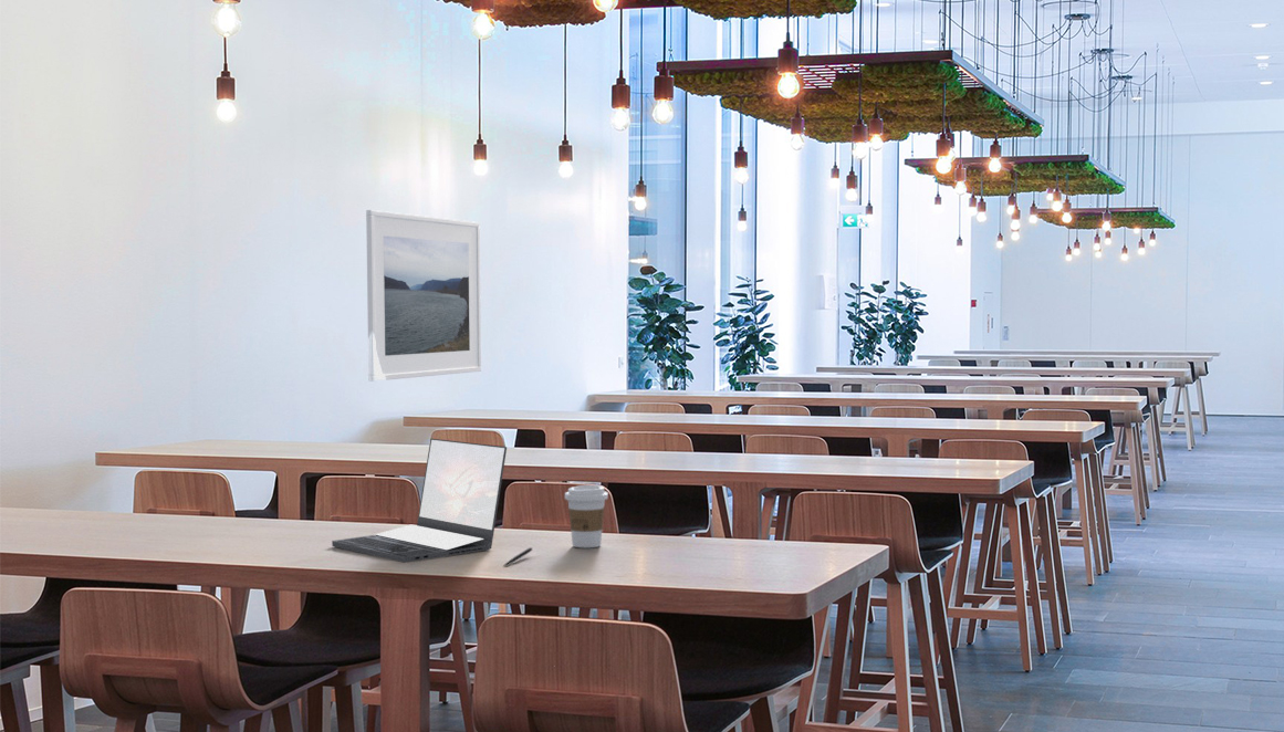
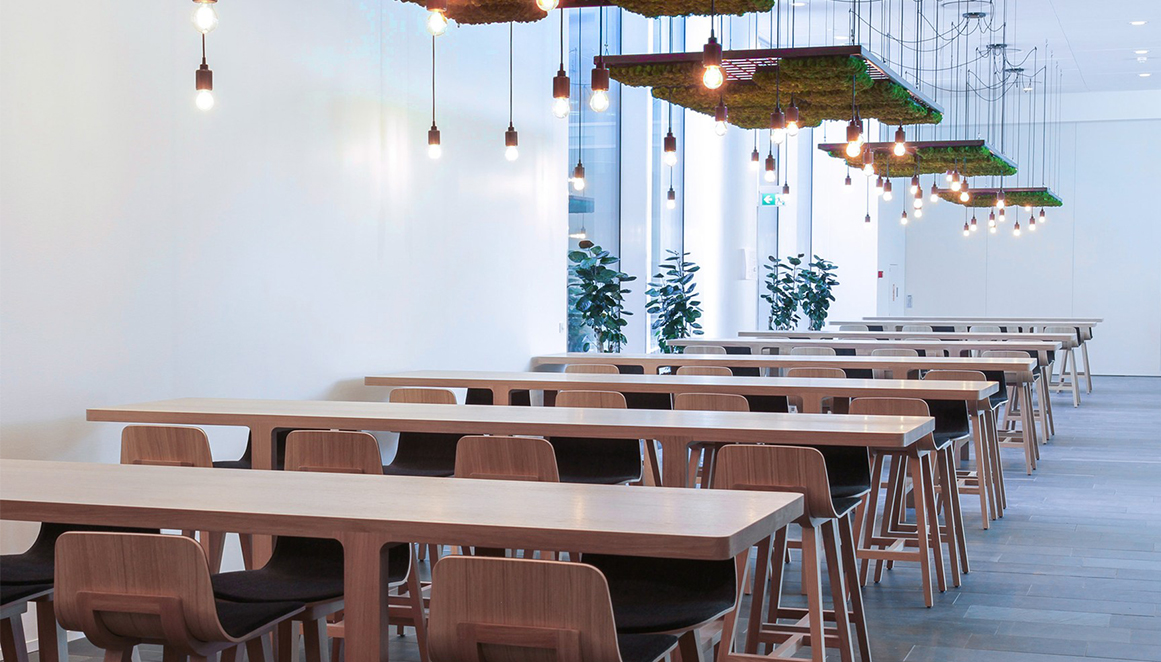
- pen [502,546,533,567]
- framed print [365,209,482,383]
- coffee cup [564,484,609,548]
- laptop [331,438,508,563]
